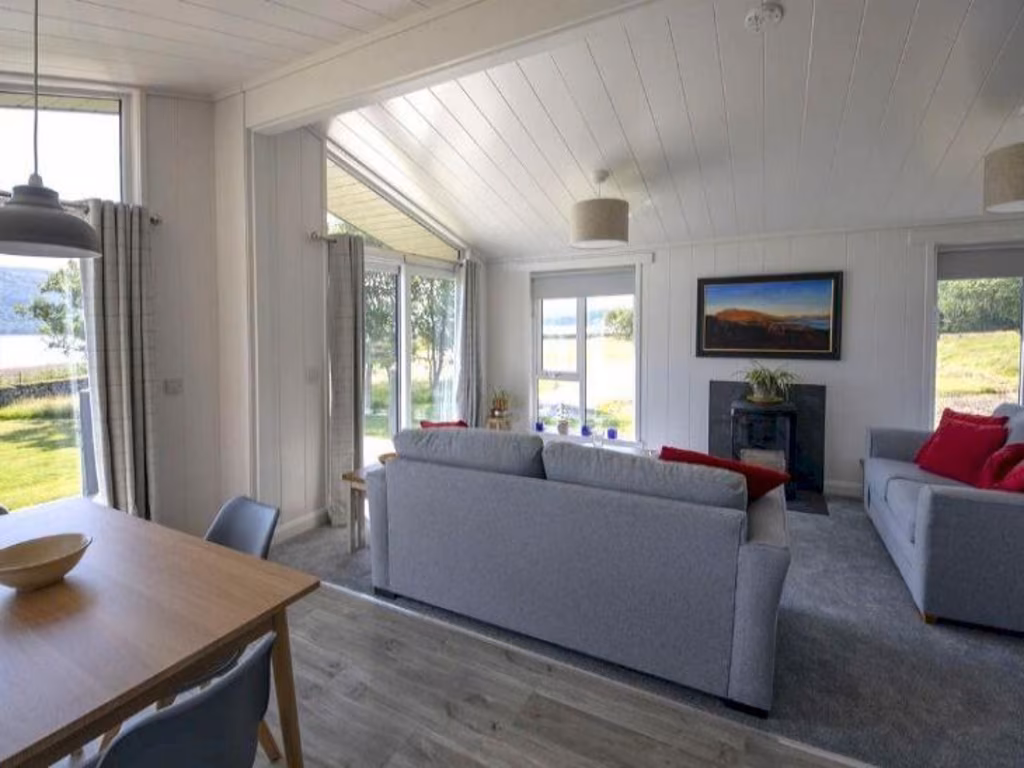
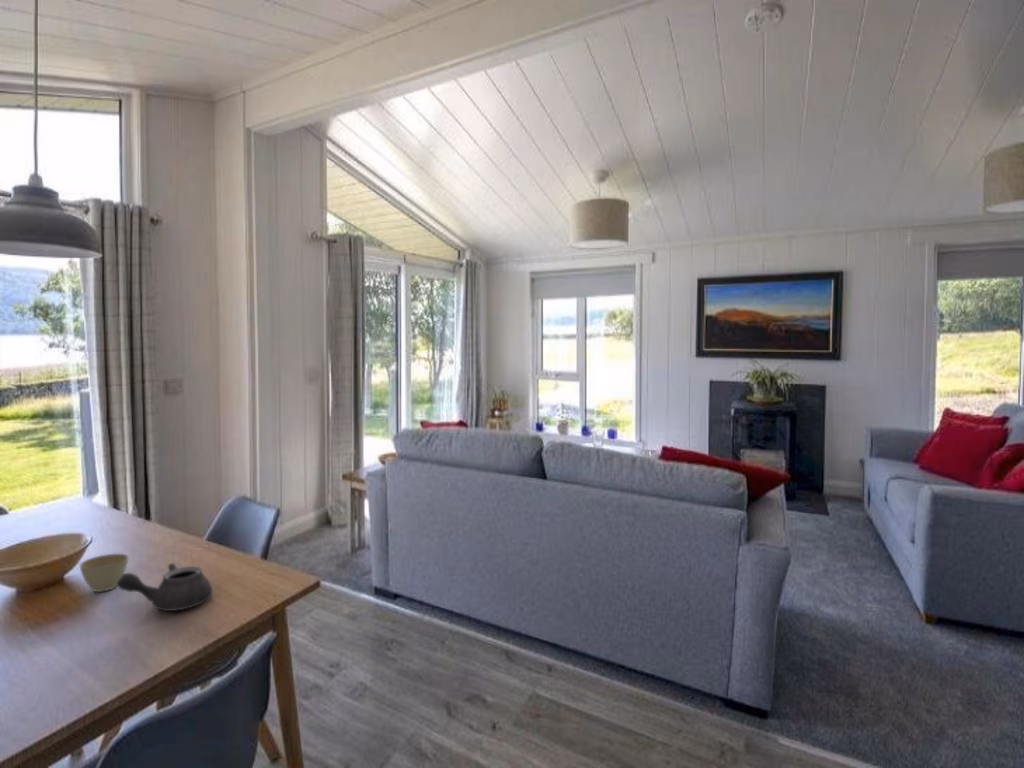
+ teapot [117,562,213,612]
+ flower pot [79,553,130,593]
